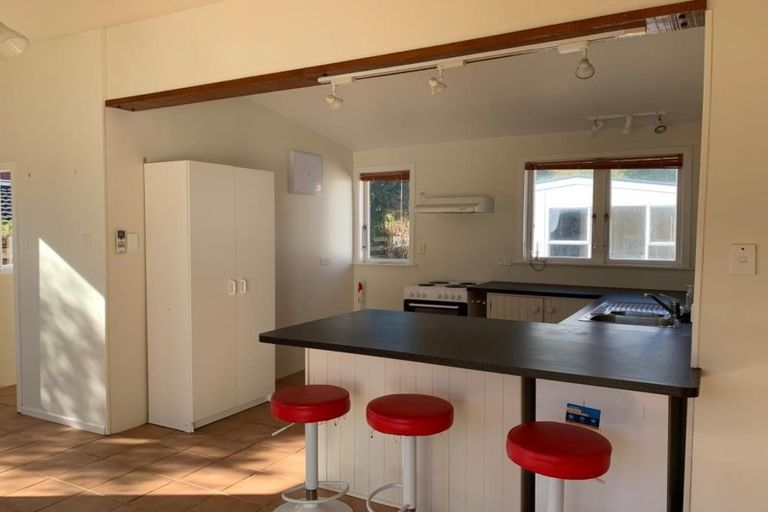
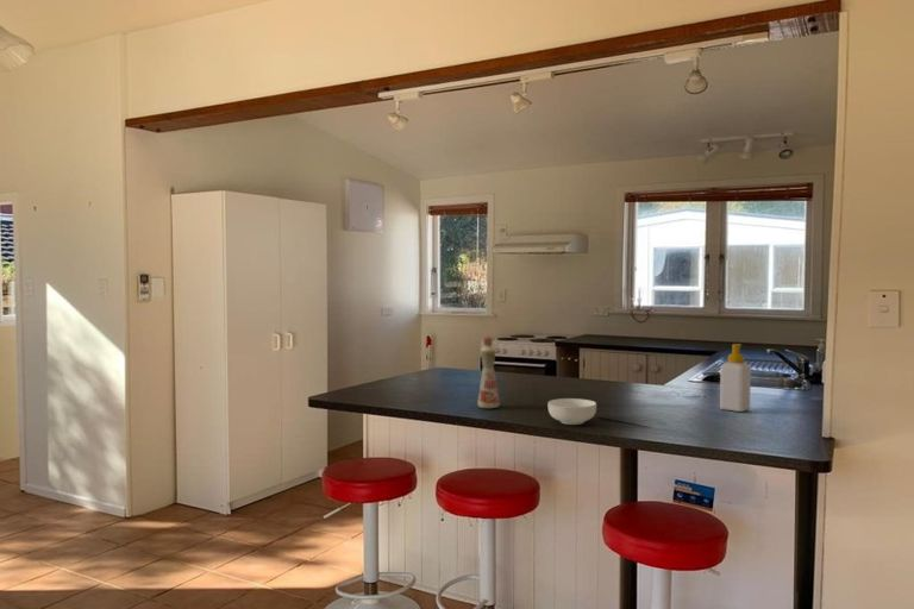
+ cereal bowl [546,397,597,426]
+ soap bottle [719,343,752,413]
+ bottle [476,335,501,409]
